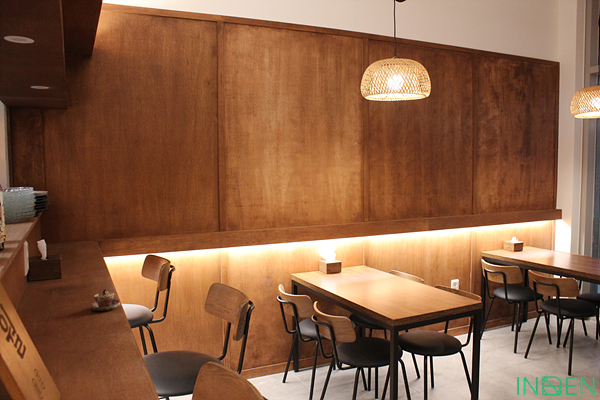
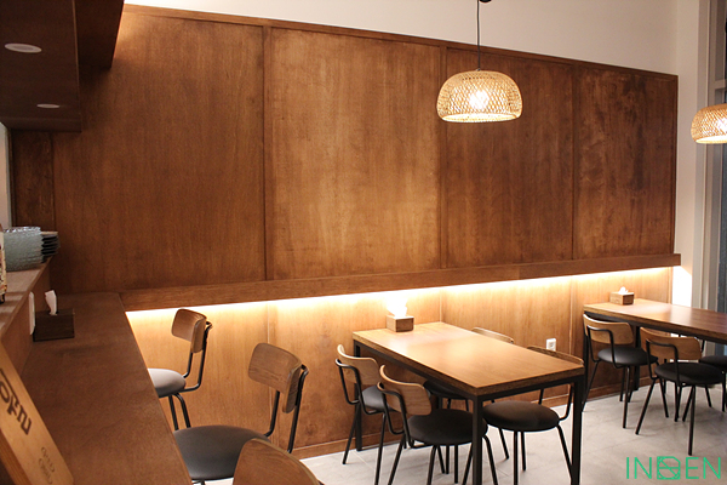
- teacup [89,288,121,312]
